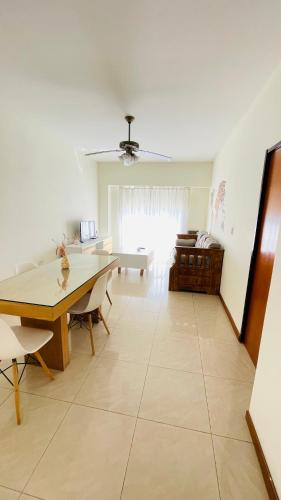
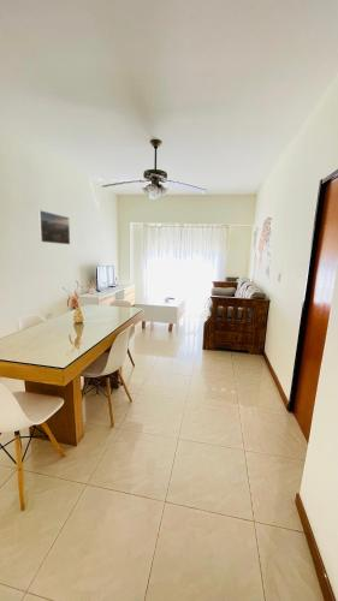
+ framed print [37,209,71,245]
